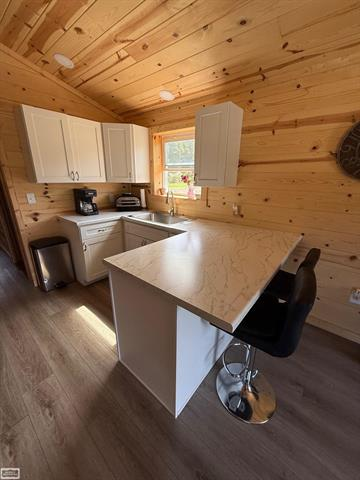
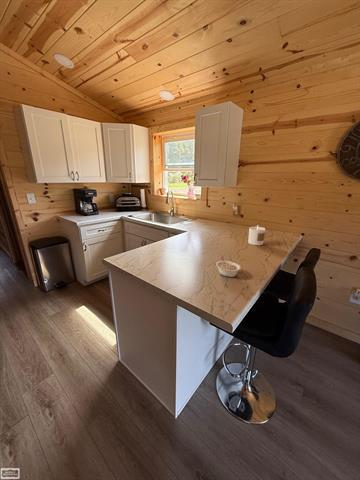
+ candle [247,225,266,246]
+ legume [215,256,242,278]
